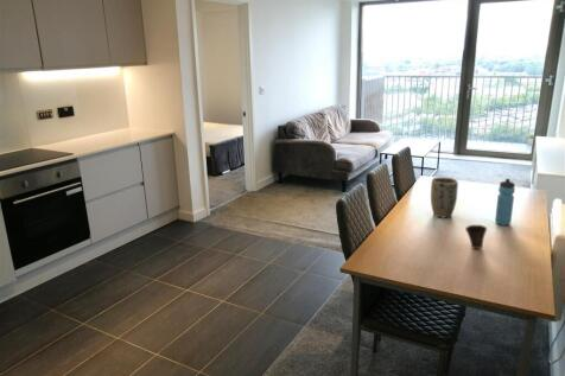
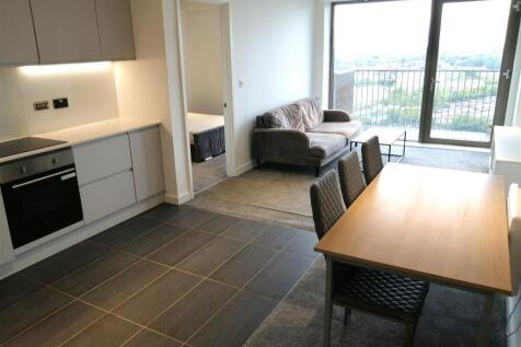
- plant pot [430,177,459,218]
- water bottle [494,178,516,227]
- cup [464,224,488,250]
